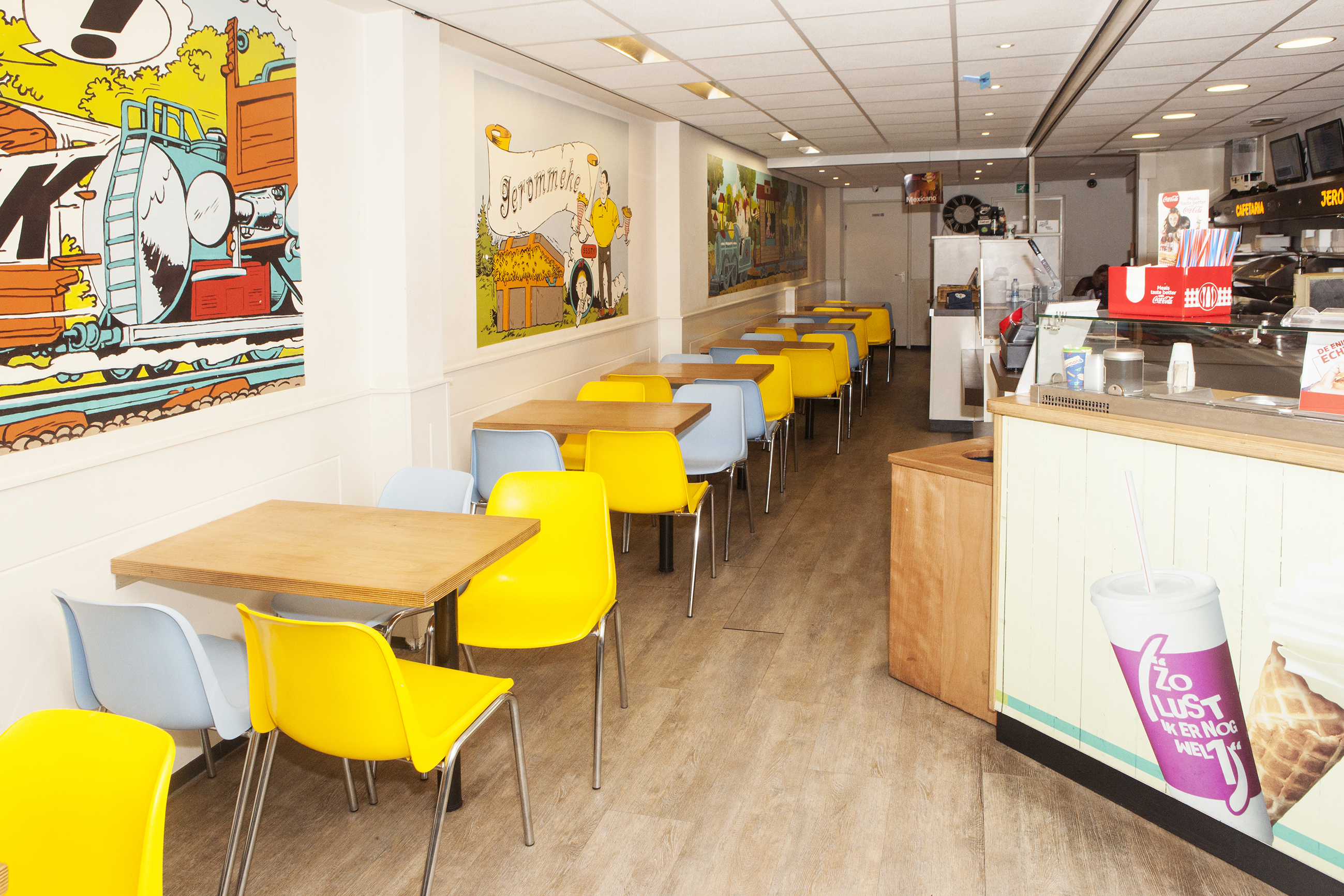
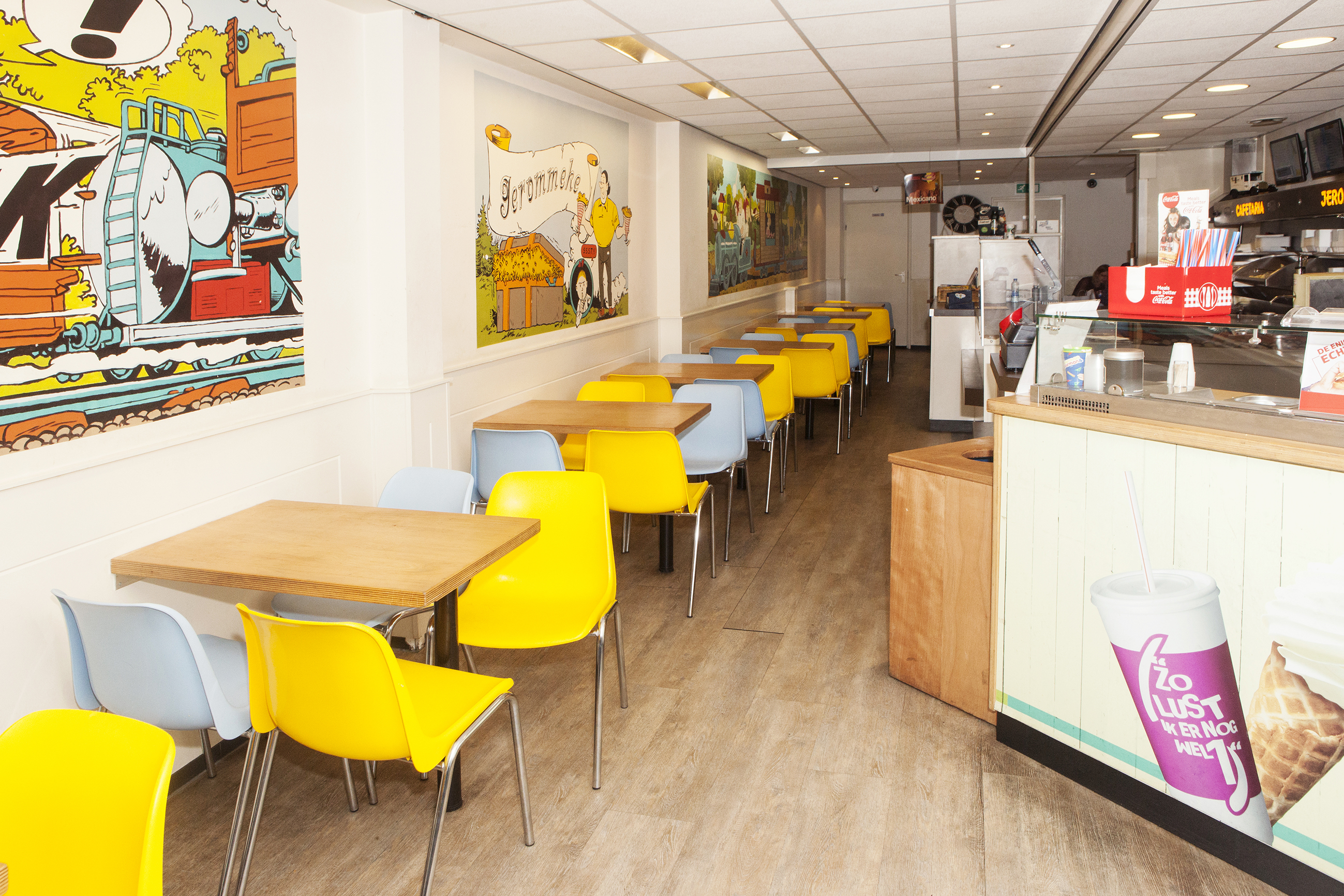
- security camera [960,71,991,90]
